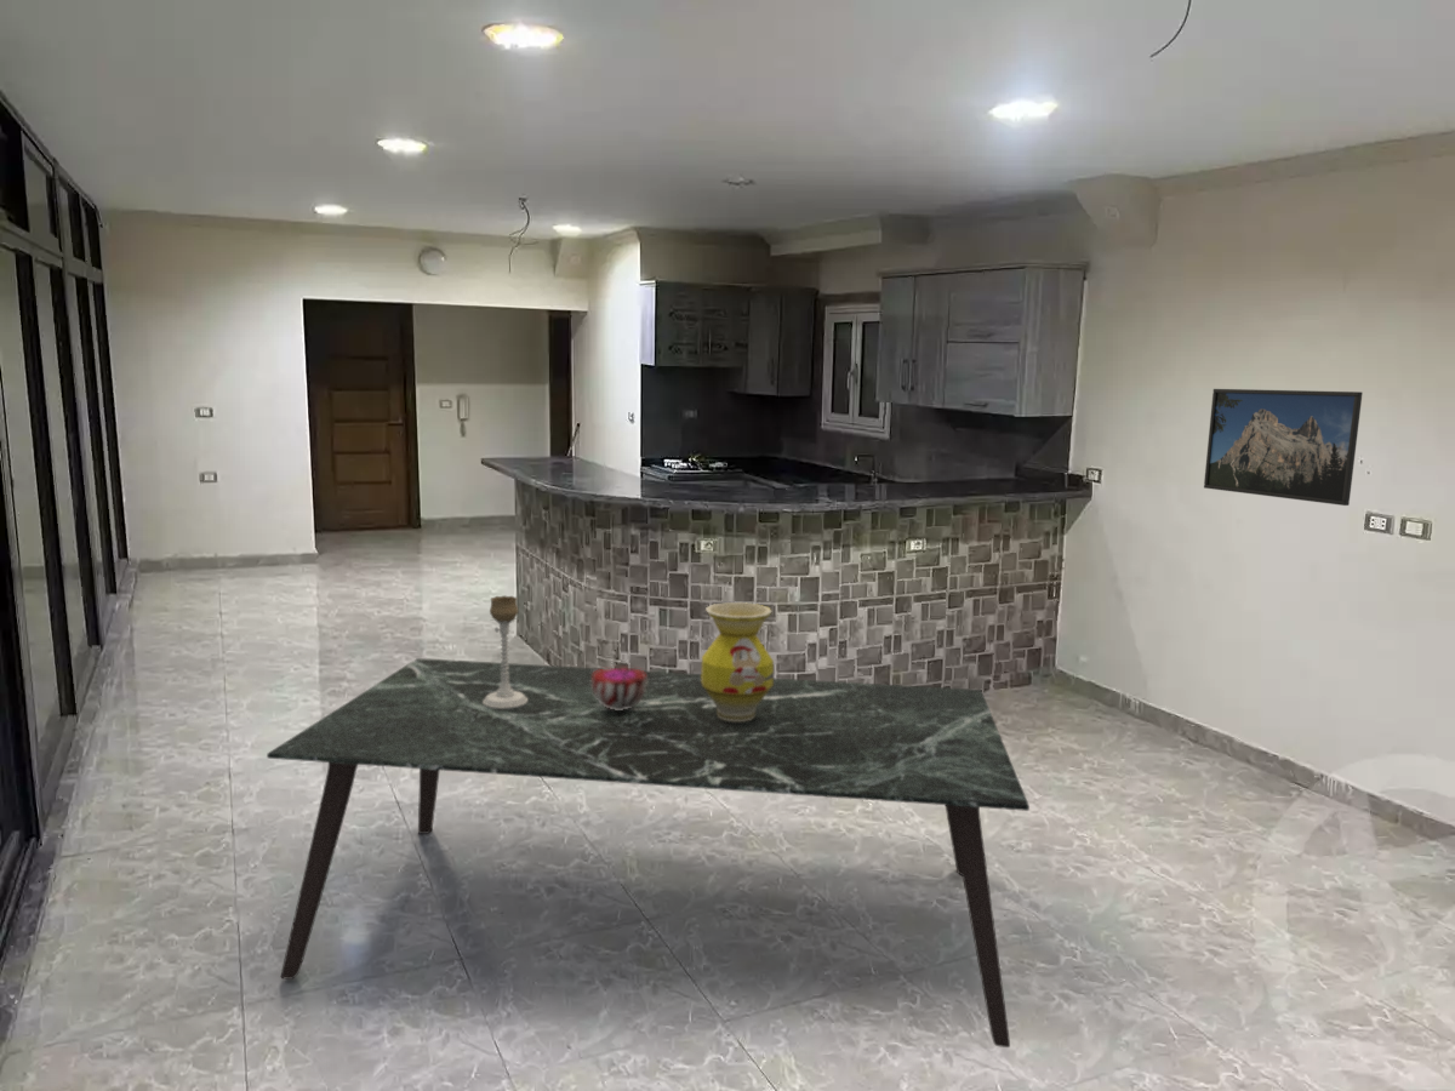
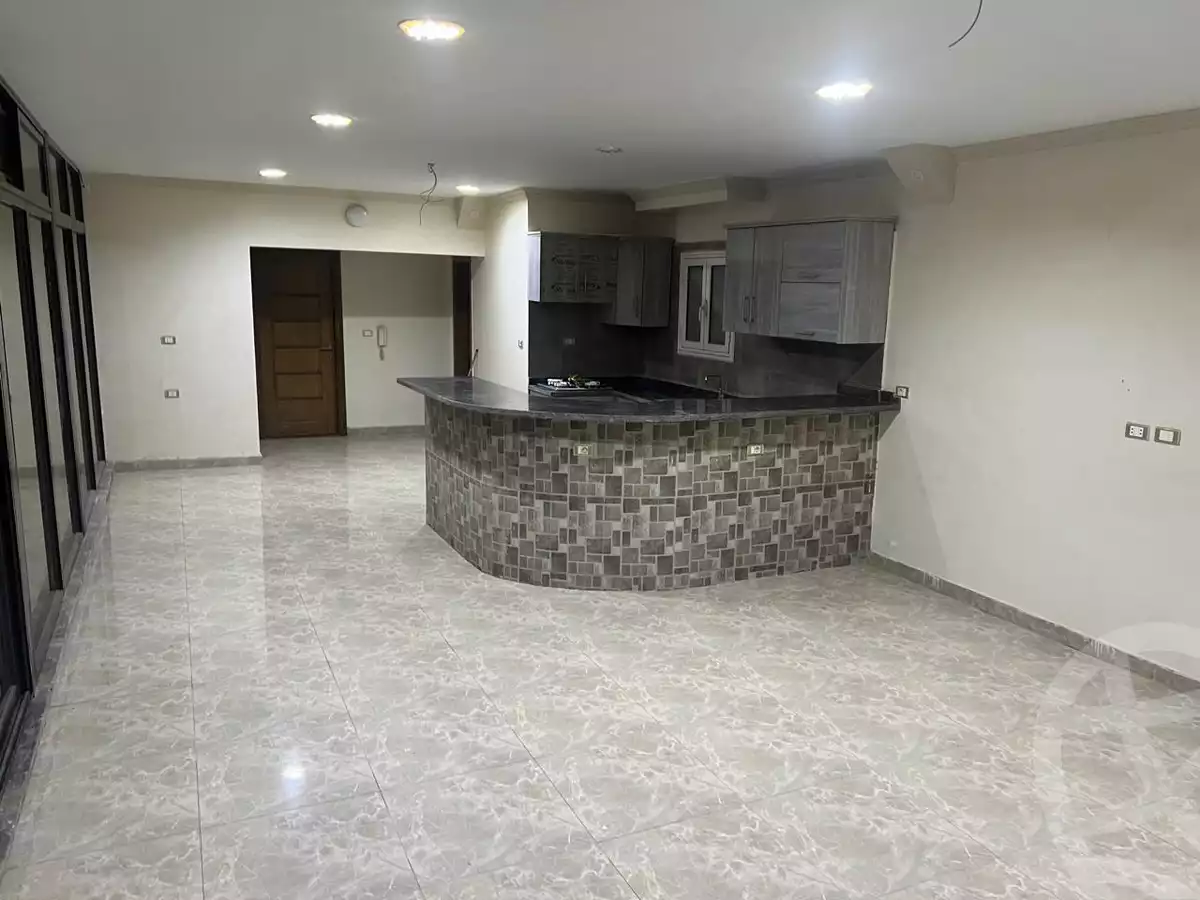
- decorative bowl [592,667,646,710]
- vase [701,601,775,721]
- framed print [1203,388,1364,507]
- dining table [266,657,1031,1049]
- candle holder [484,594,527,708]
